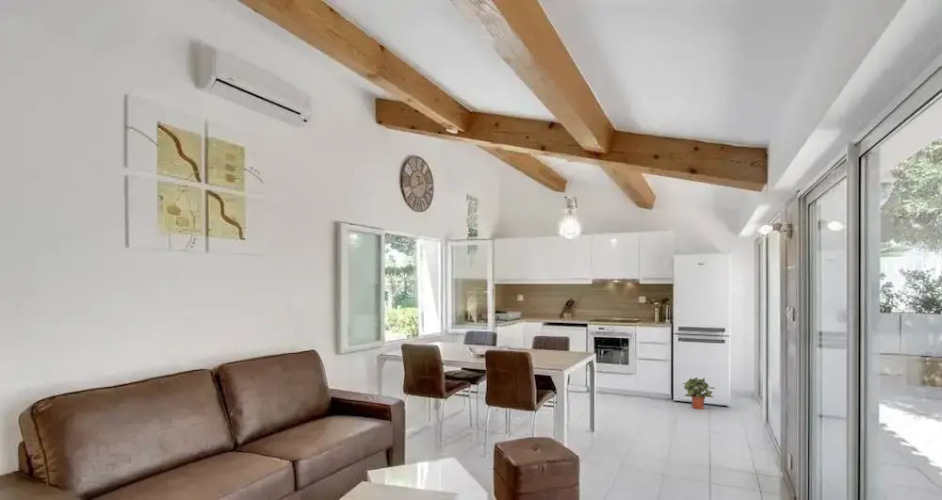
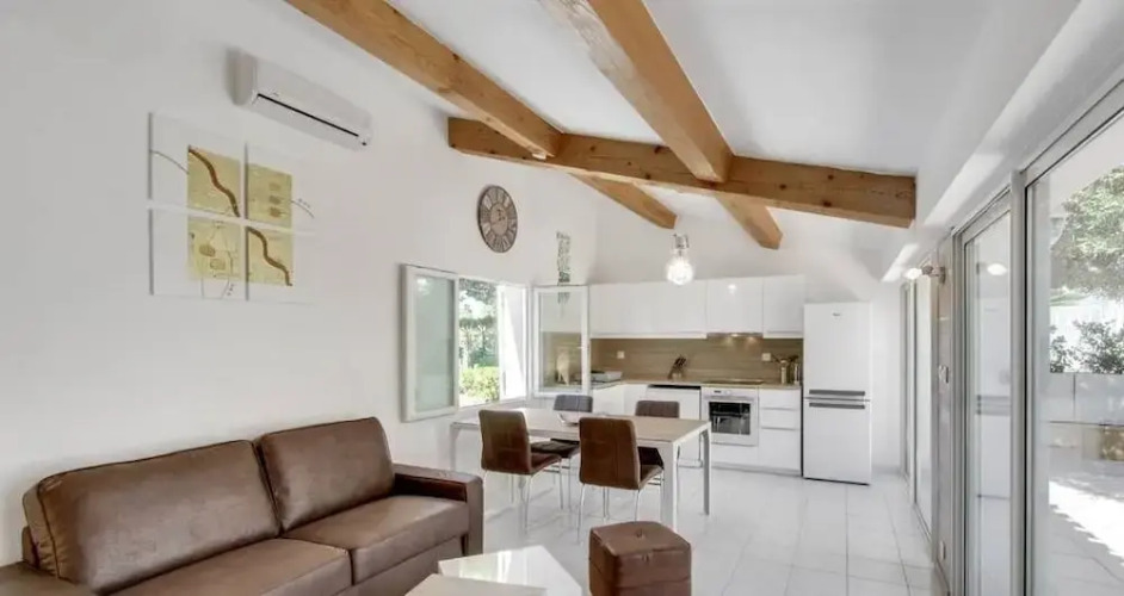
- potted plant [681,377,716,410]
